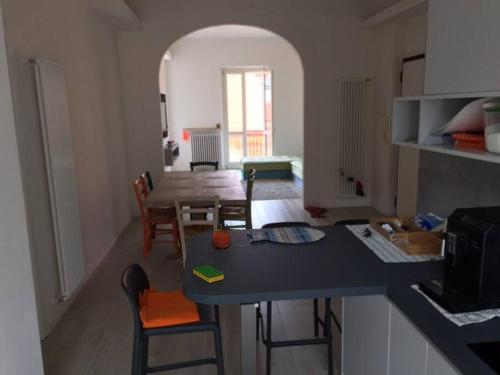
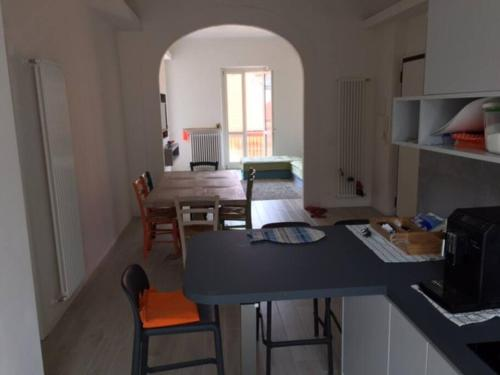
- apple [211,227,232,250]
- dish sponge [192,264,225,284]
